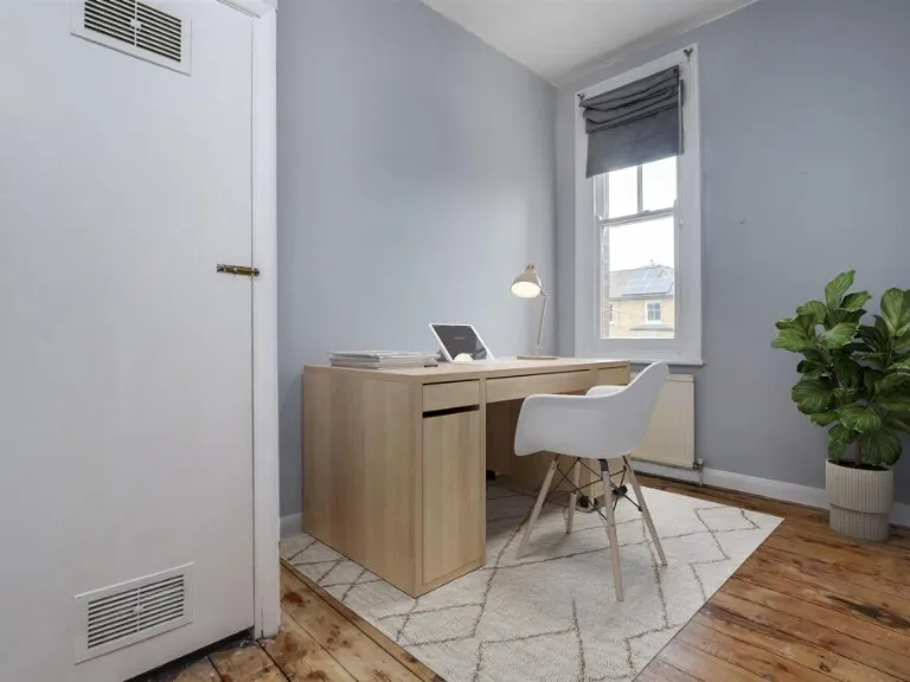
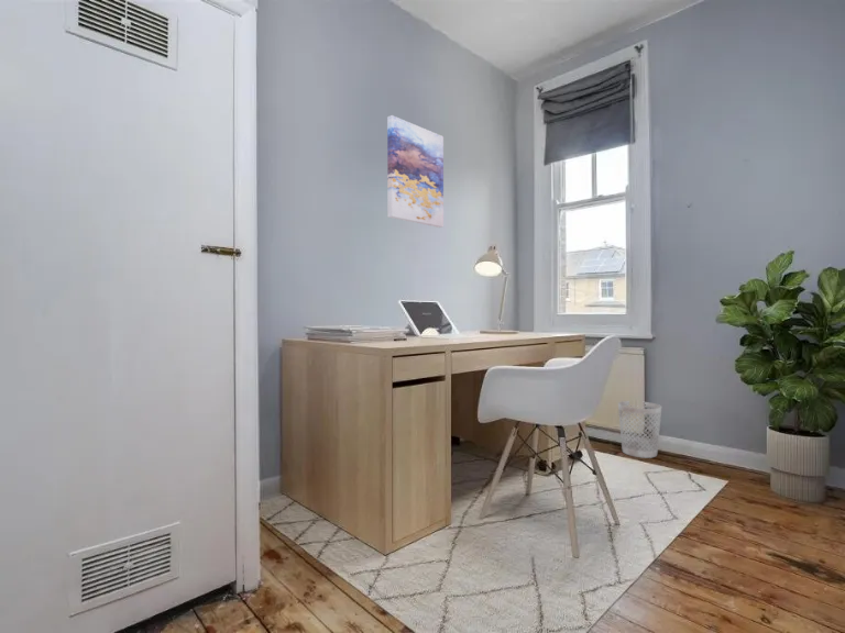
+ wastebasket [617,400,662,459]
+ wall art [386,114,445,229]
